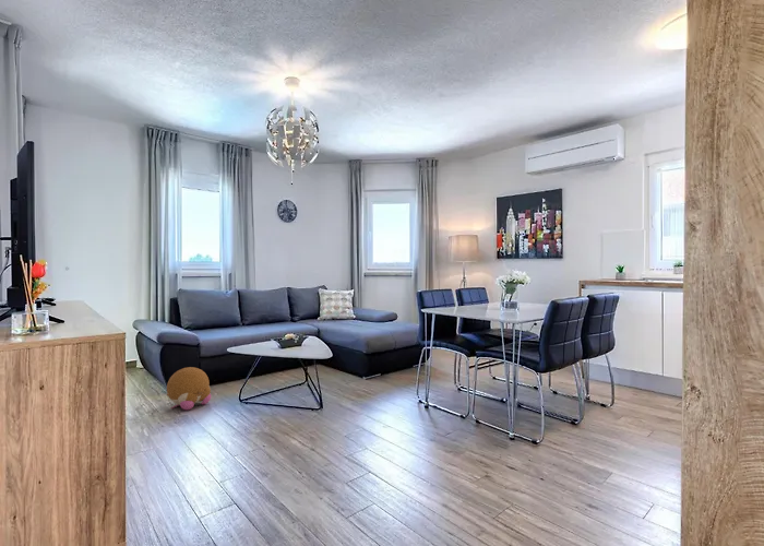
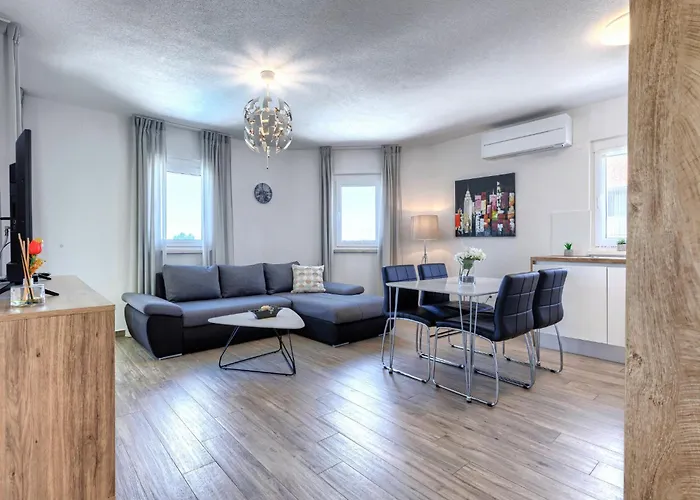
- plush toy [166,366,212,411]
